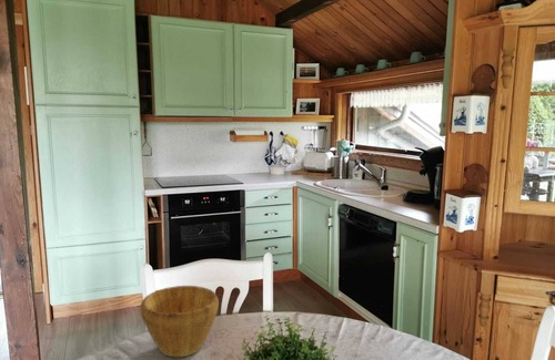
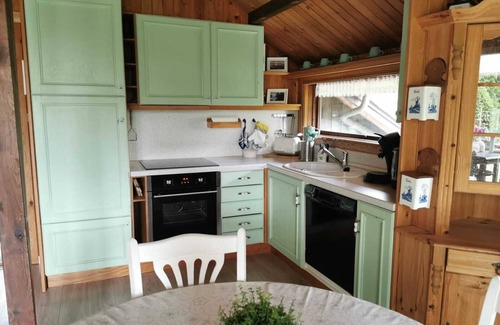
- bowl [139,285,220,358]
